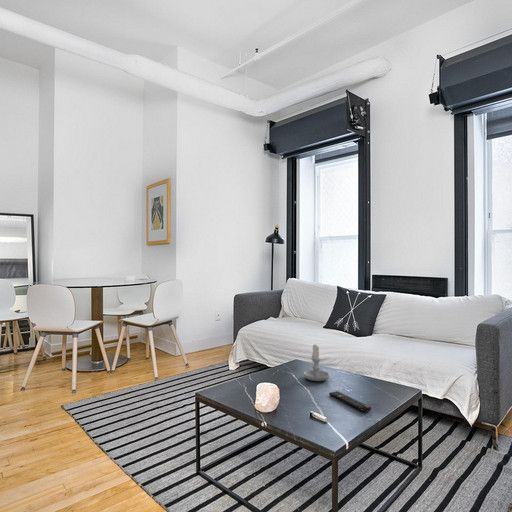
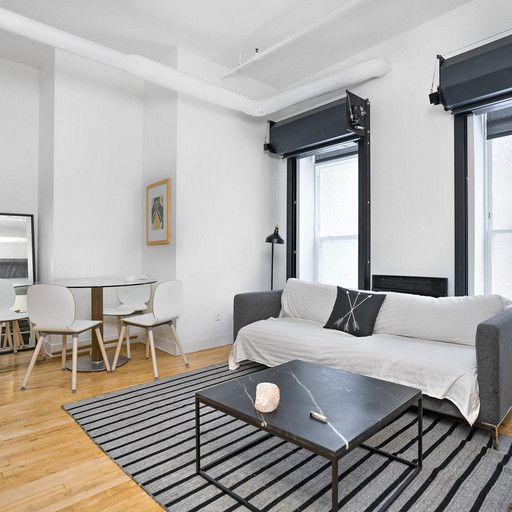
- remote control [328,390,372,413]
- candle [303,344,330,382]
